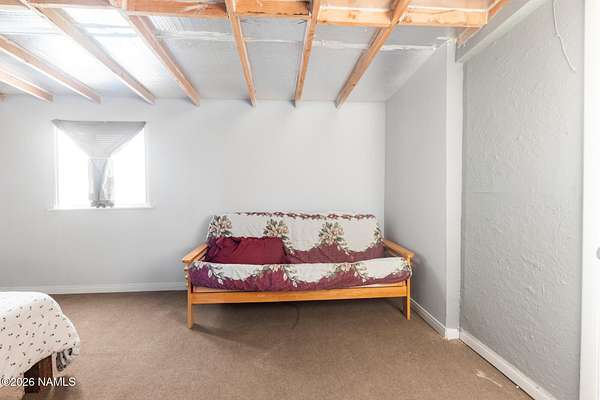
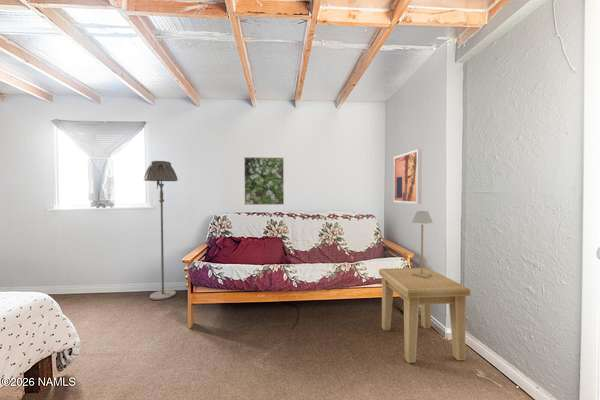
+ side table [378,267,472,364]
+ floor lamp [142,160,179,301]
+ table lamp [411,210,434,279]
+ wall art [393,148,423,205]
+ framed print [243,156,285,206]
